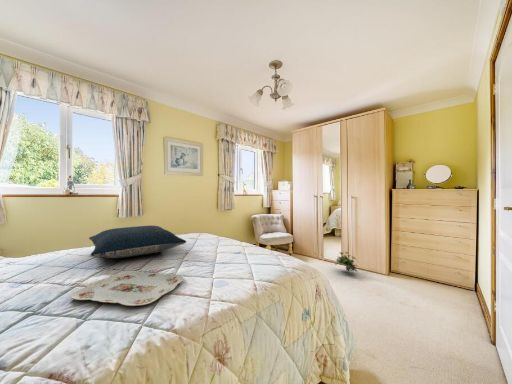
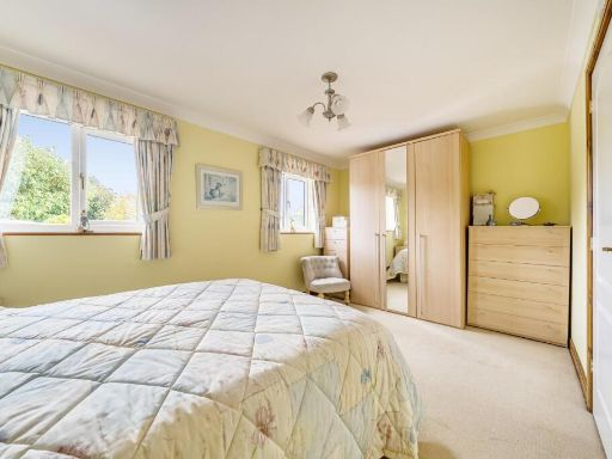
- serving tray [70,270,185,307]
- flowering plant [334,251,359,273]
- pillow [88,225,187,259]
